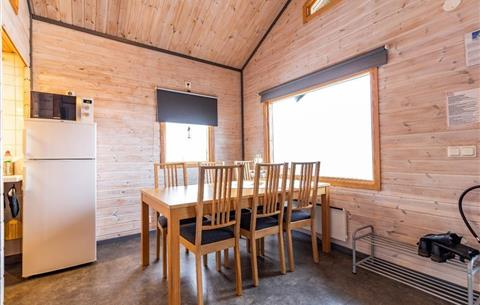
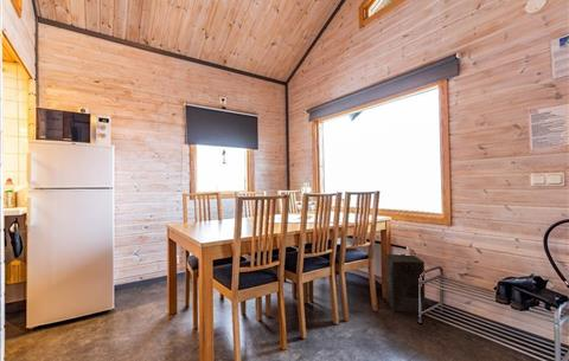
+ storage bin [384,253,427,314]
